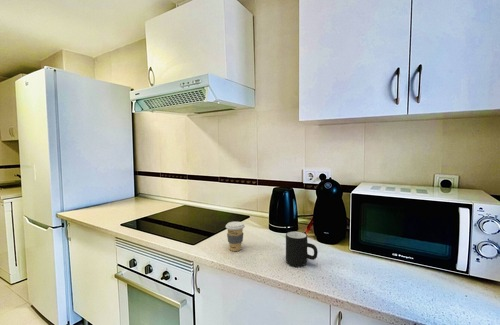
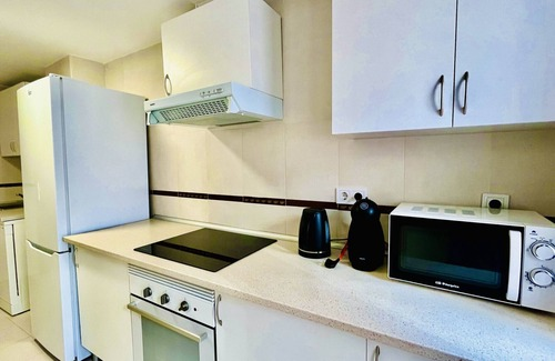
- coffee cup [225,221,246,252]
- mug [285,230,319,267]
